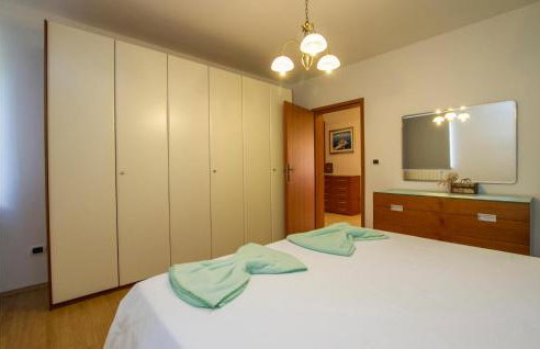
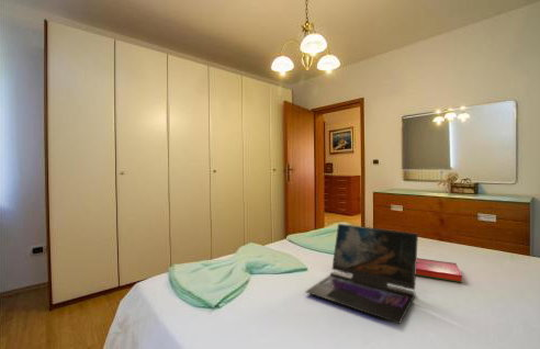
+ hardback book [416,257,463,283]
+ laptop [305,223,419,325]
